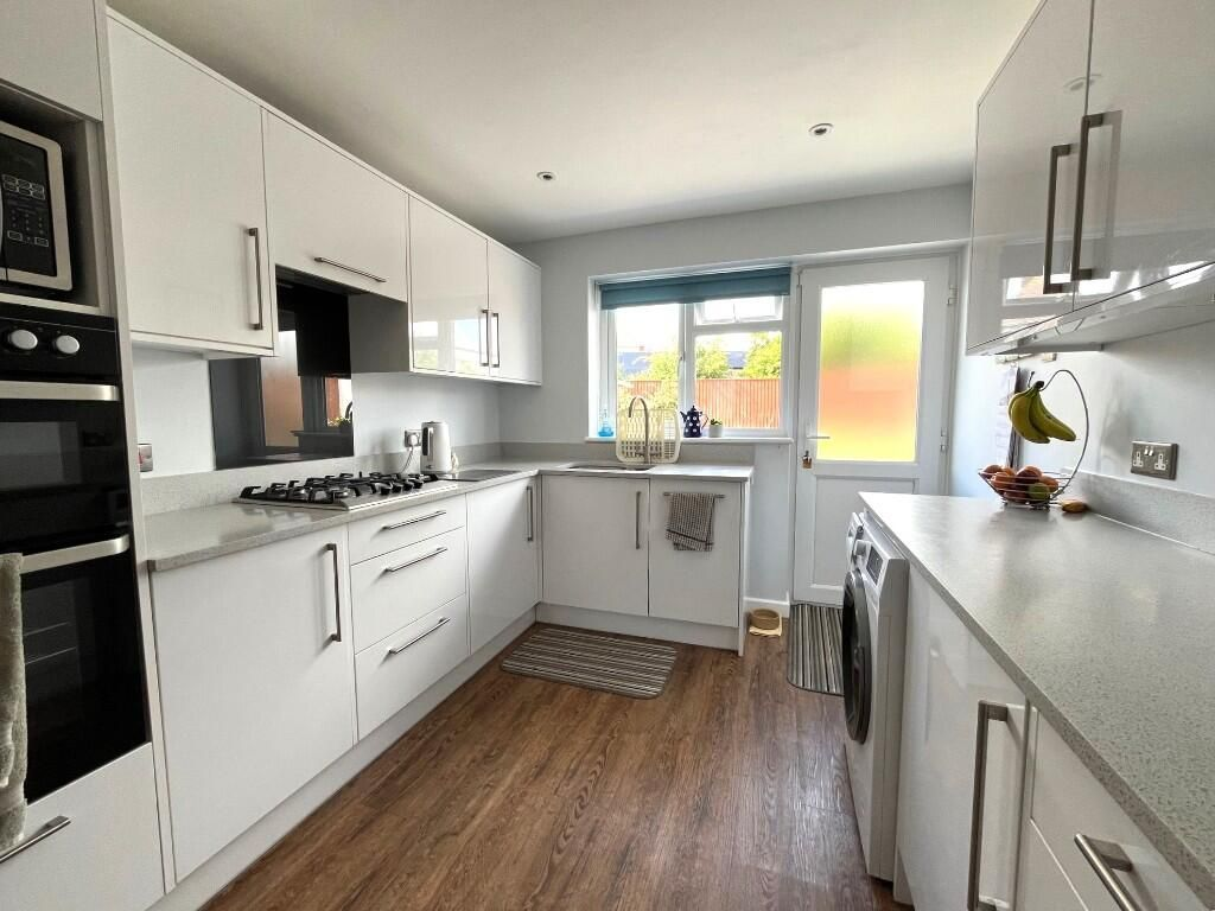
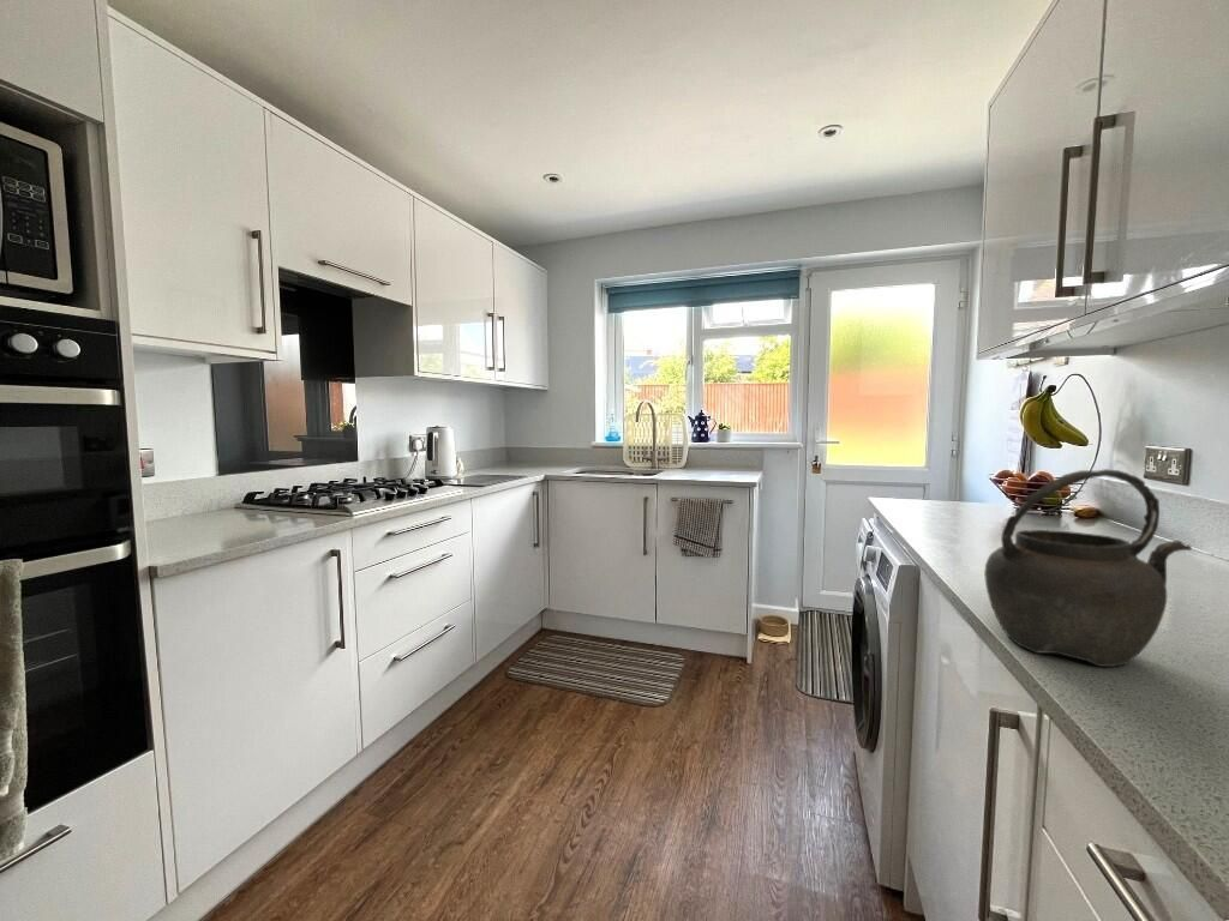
+ kettle [983,468,1193,668]
